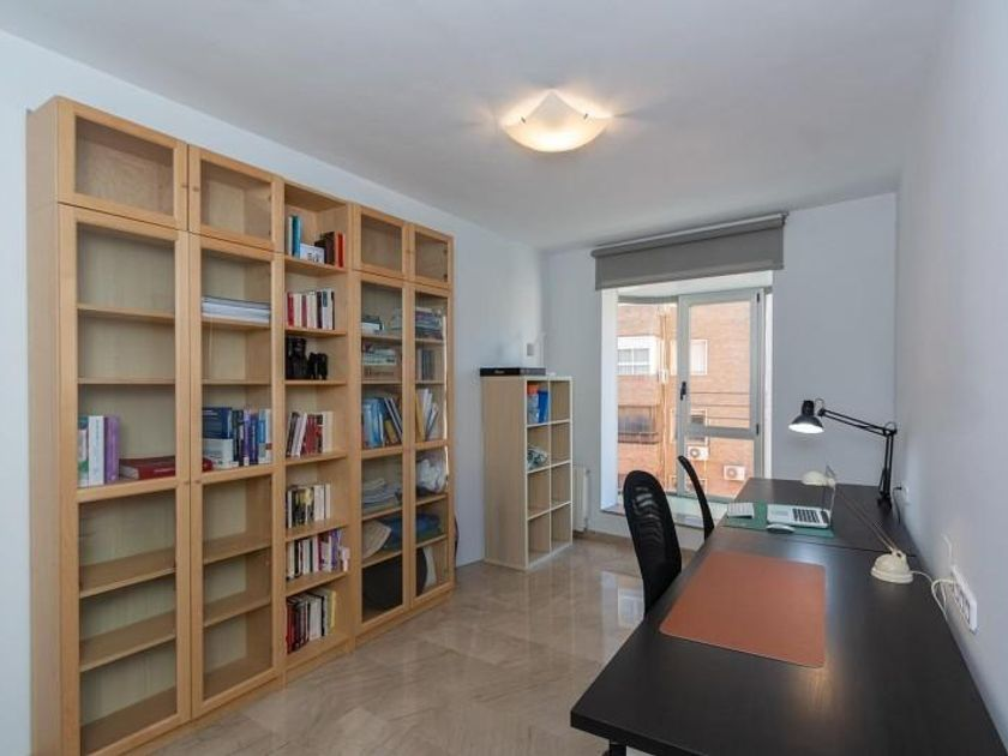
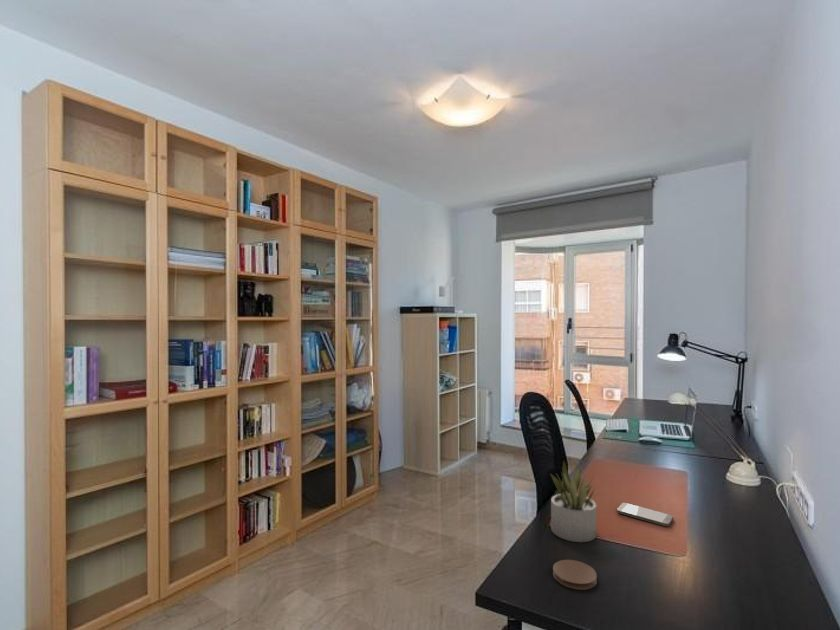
+ coaster [552,559,598,591]
+ smartphone [616,502,675,527]
+ succulent plant [549,460,598,543]
